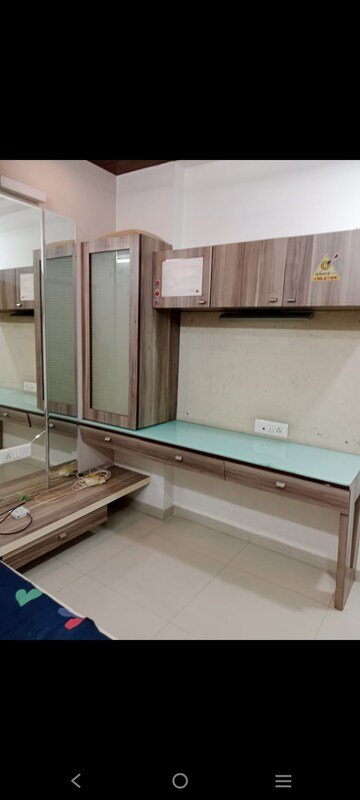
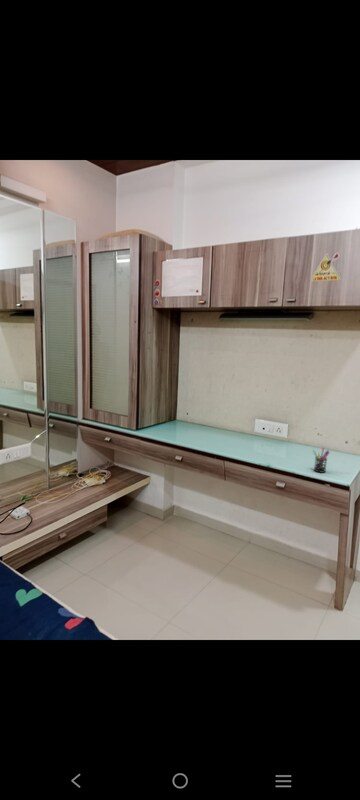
+ pen holder [312,446,331,474]
